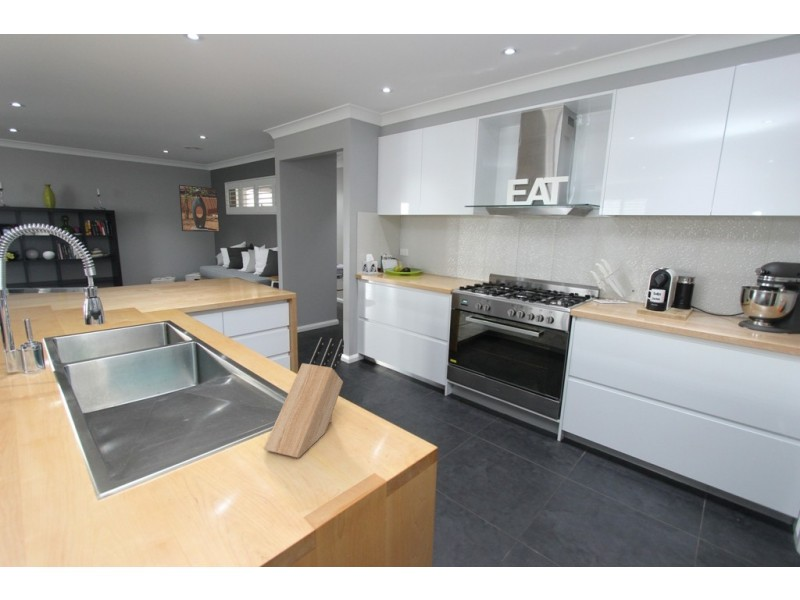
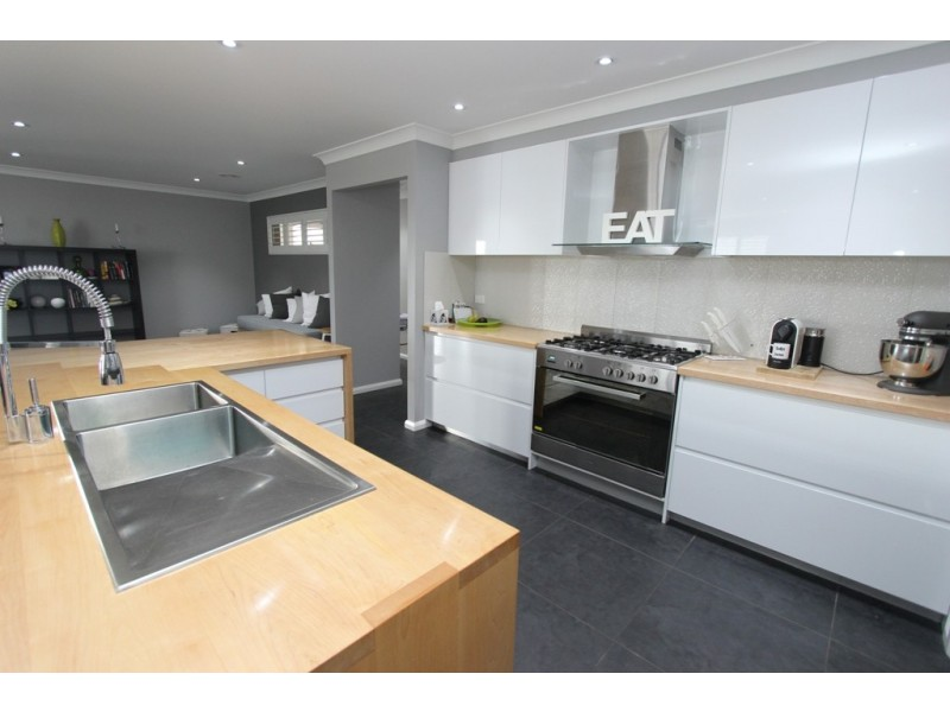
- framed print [178,184,220,233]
- knife block [263,336,345,459]
